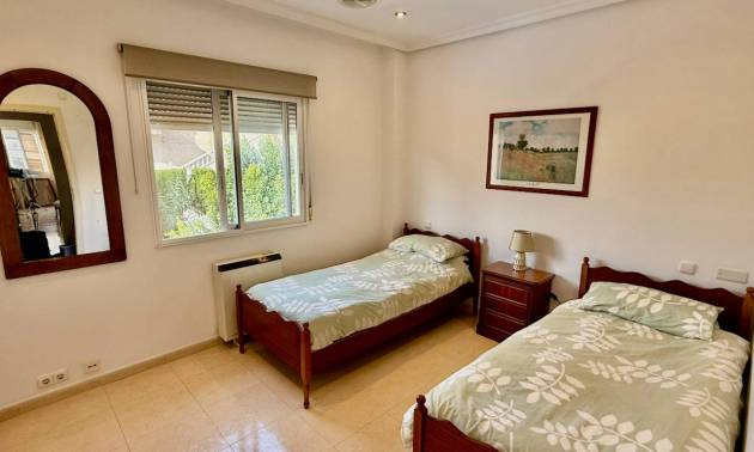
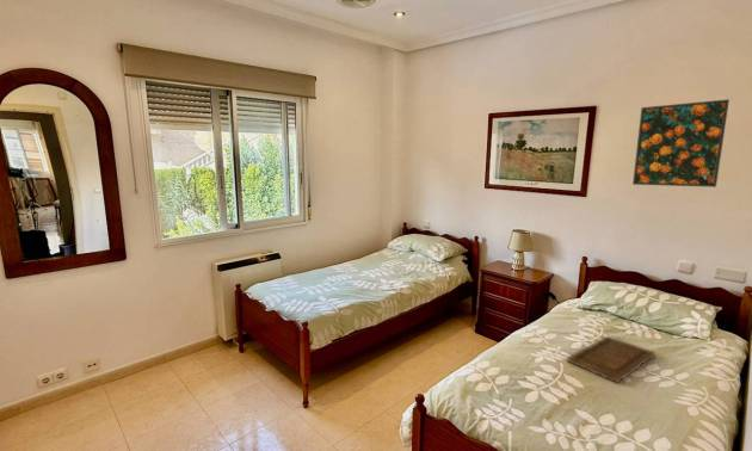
+ tray [566,334,657,384]
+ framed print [631,98,731,189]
